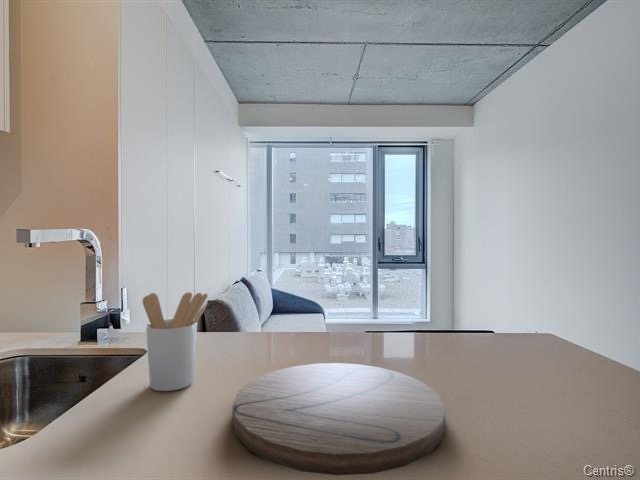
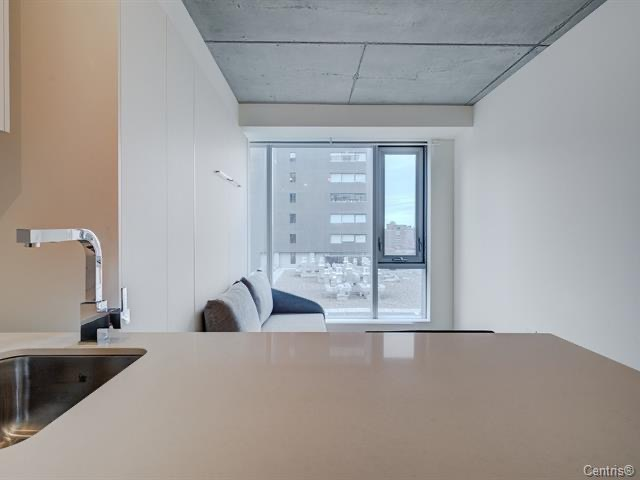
- cutting board [232,362,446,476]
- utensil holder [141,291,209,392]
